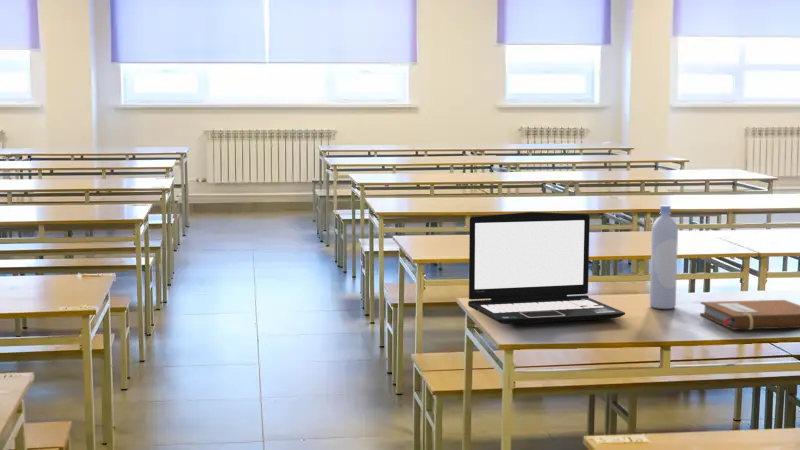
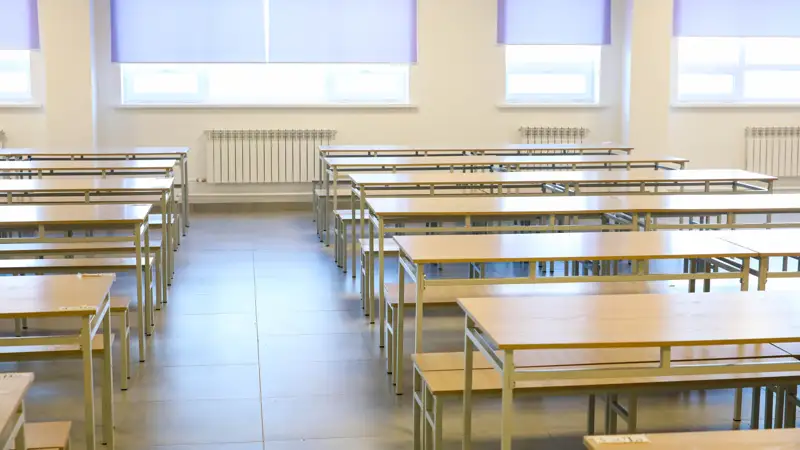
- notebook [699,299,800,331]
- bottle [649,204,679,310]
- laptop [467,211,626,325]
